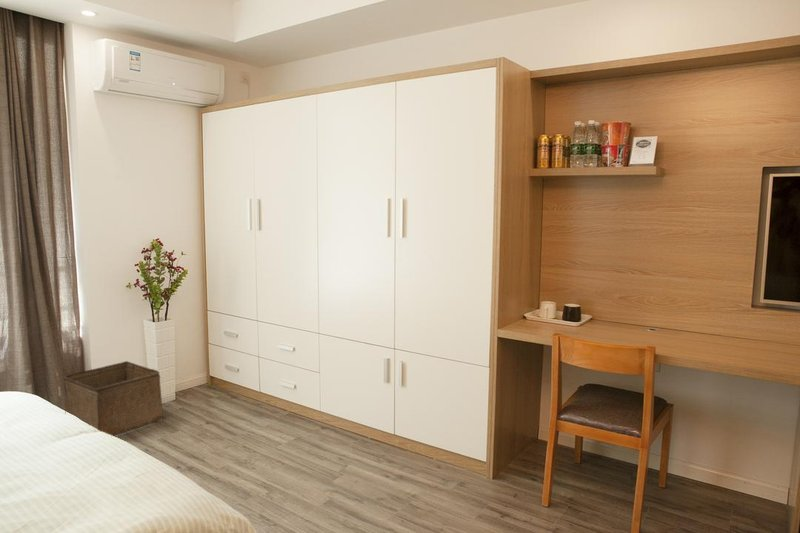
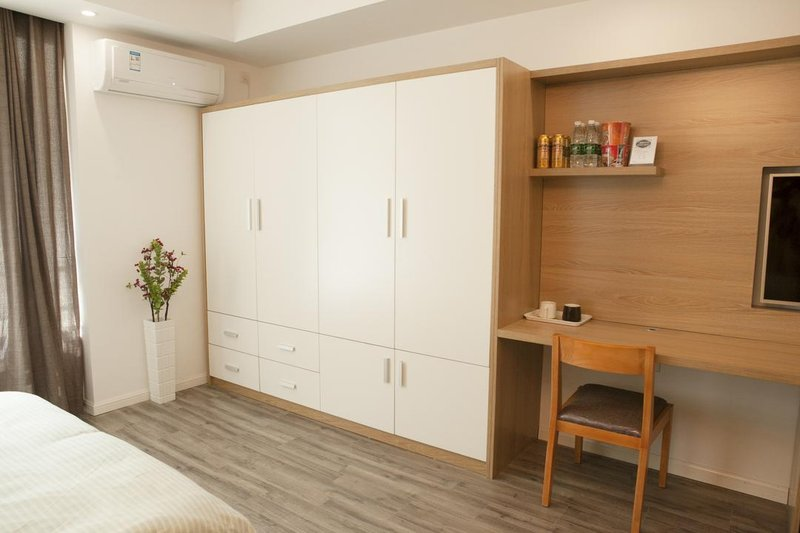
- storage bin [63,360,164,437]
